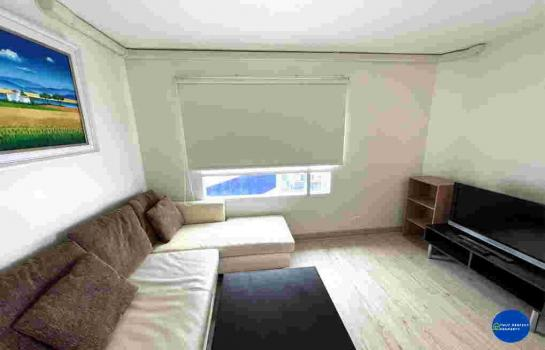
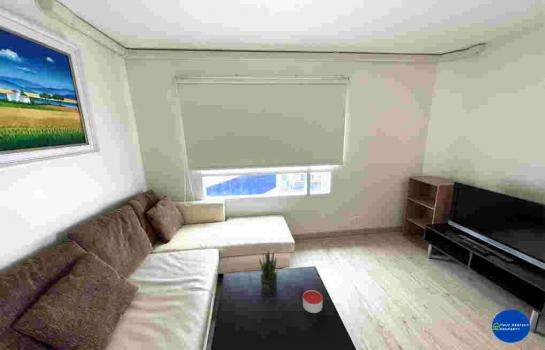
+ candle [302,289,323,314]
+ potted plant [258,250,279,298]
